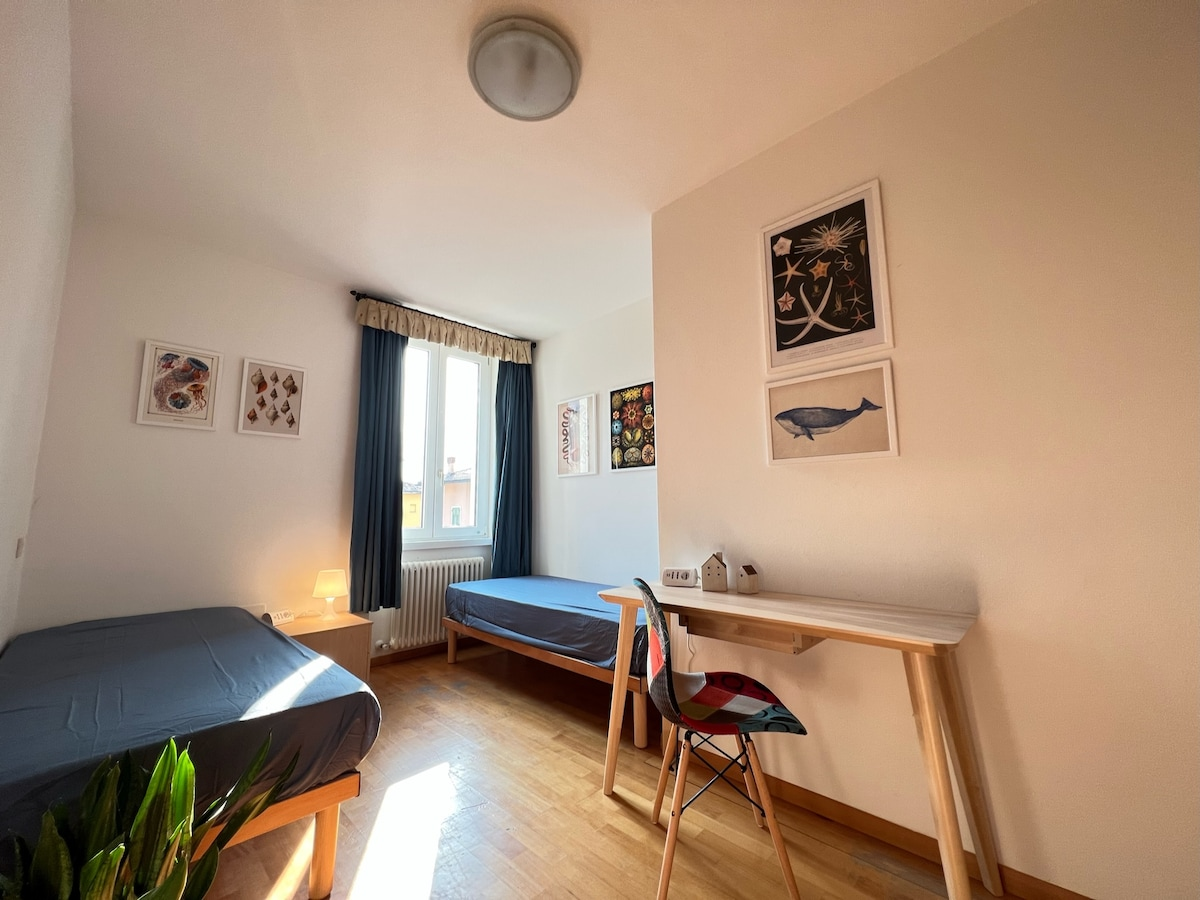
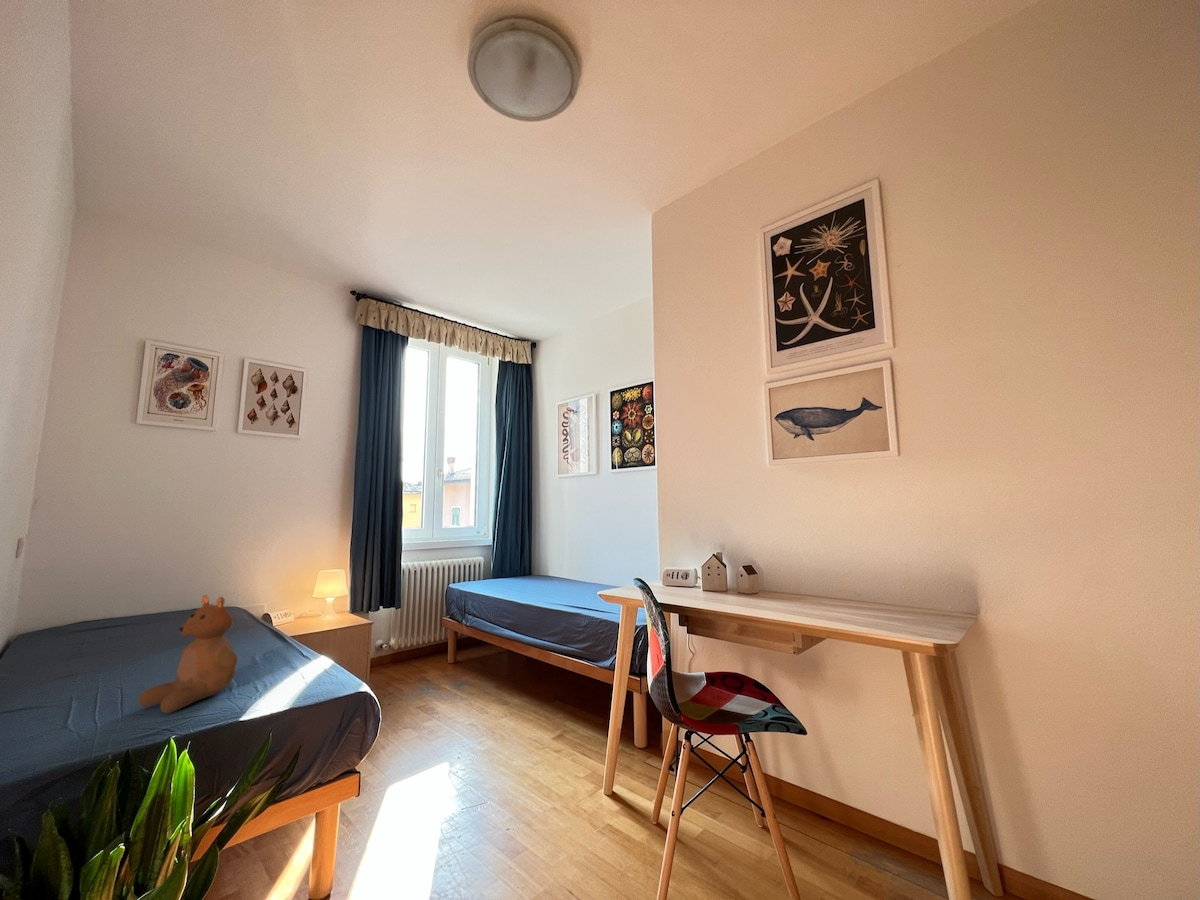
+ teddy bear [137,594,239,714]
